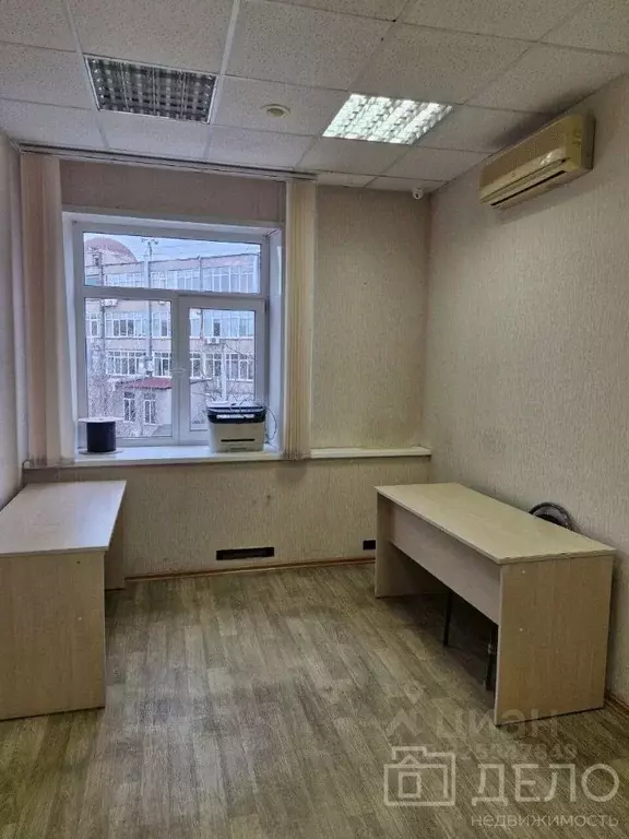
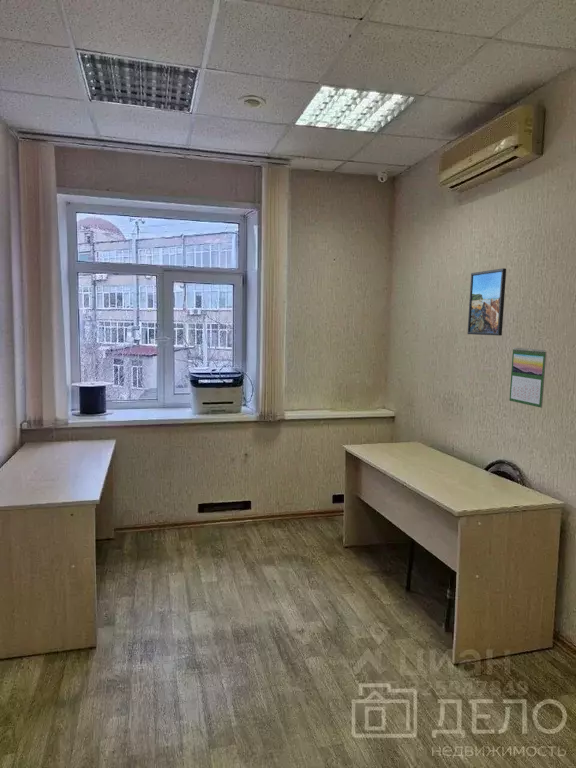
+ calendar [508,347,547,409]
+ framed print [467,267,507,337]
